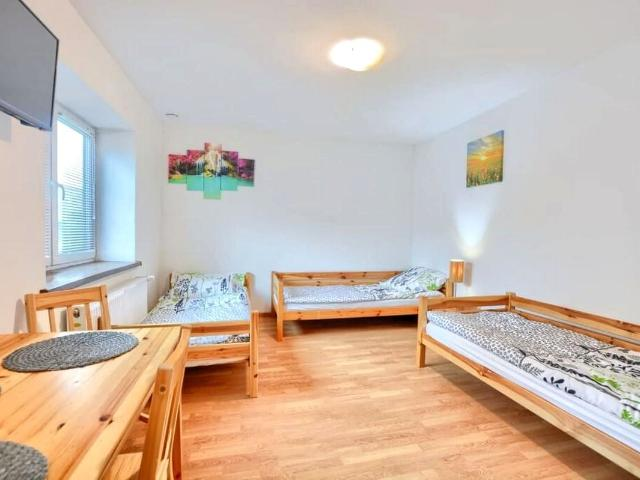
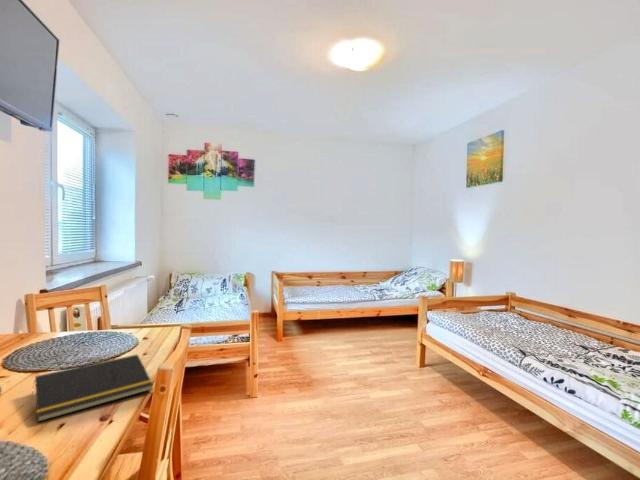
+ notepad [31,353,154,423]
